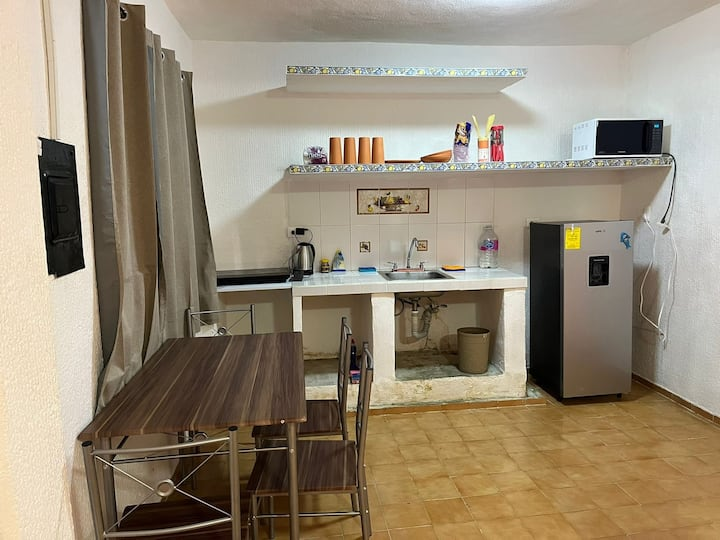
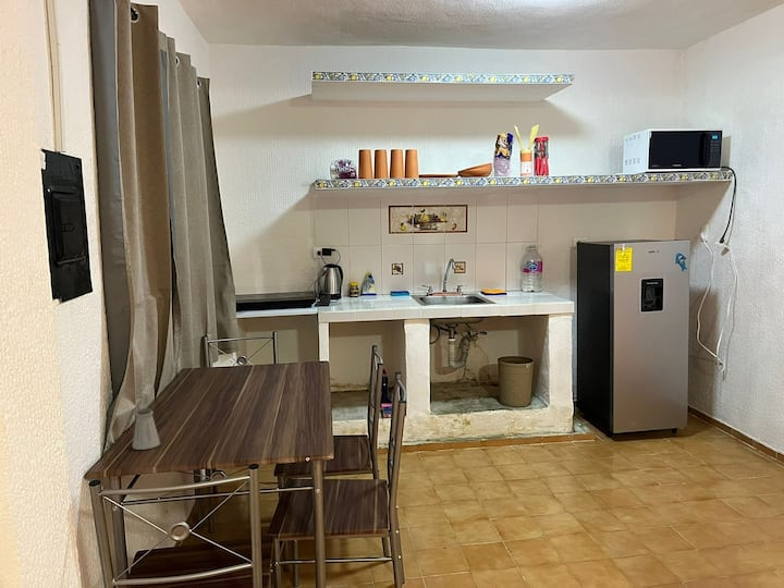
+ saltshaker [132,407,161,451]
